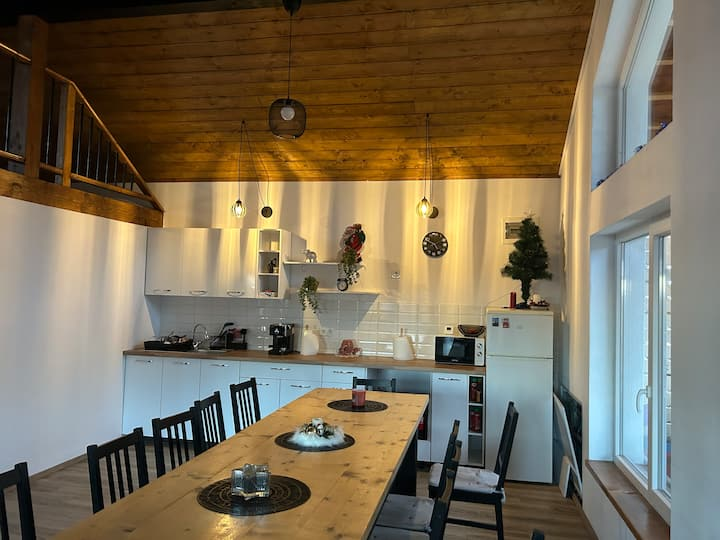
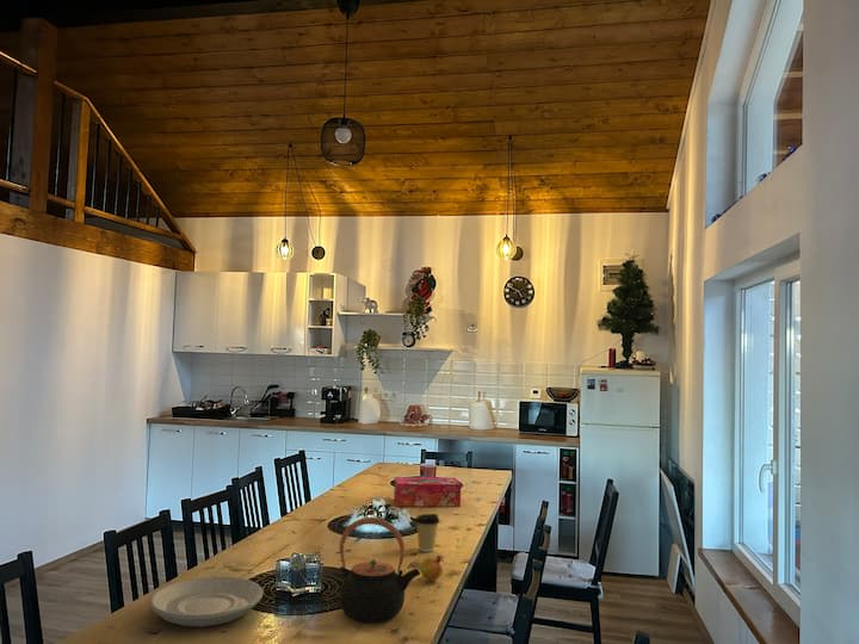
+ teapot [339,516,421,624]
+ fruit [416,553,445,582]
+ coffee cup [414,513,441,553]
+ plate [148,575,264,628]
+ tissue box [393,476,462,508]
